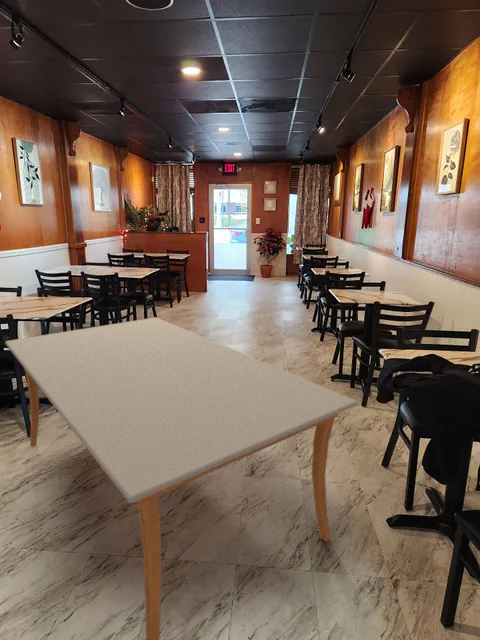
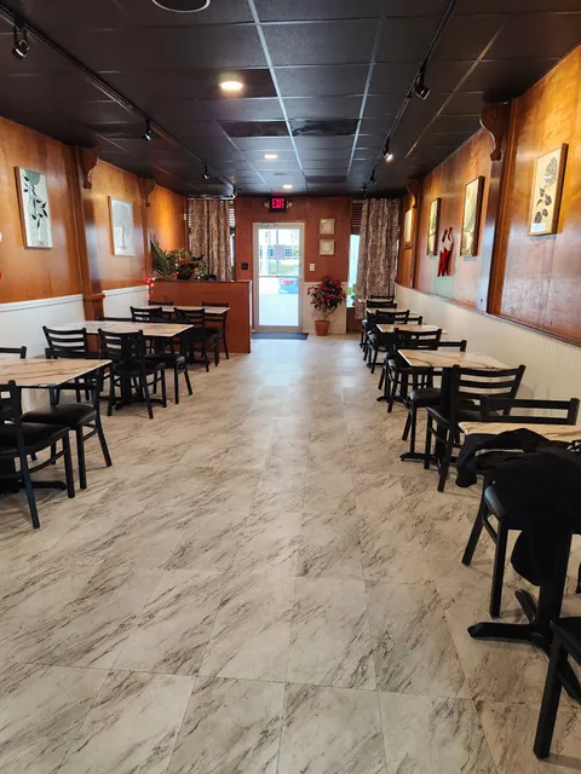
- dining table [4,316,359,640]
